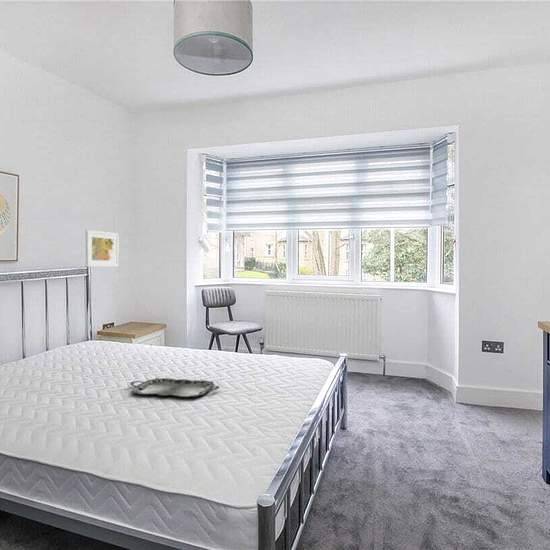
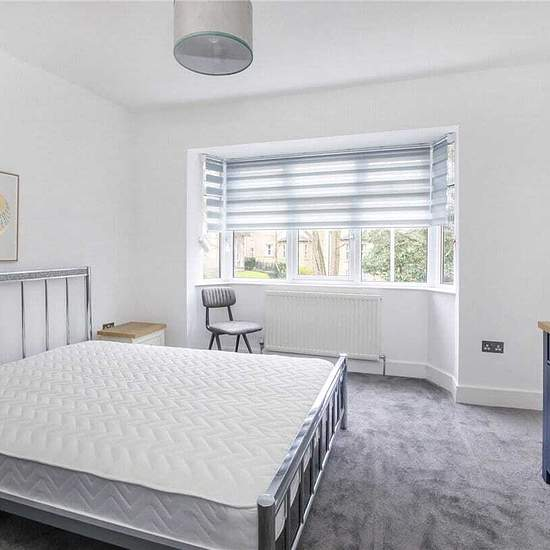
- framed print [85,229,120,268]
- serving tray [129,377,220,398]
